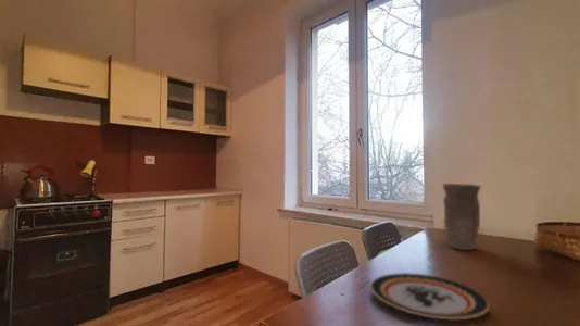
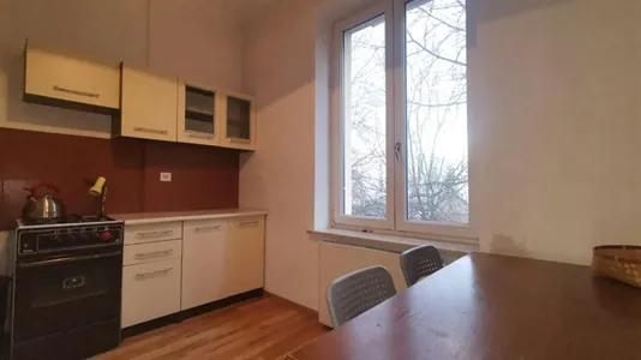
- plate [369,272,491,321]
- vase [441,183,482,251]
